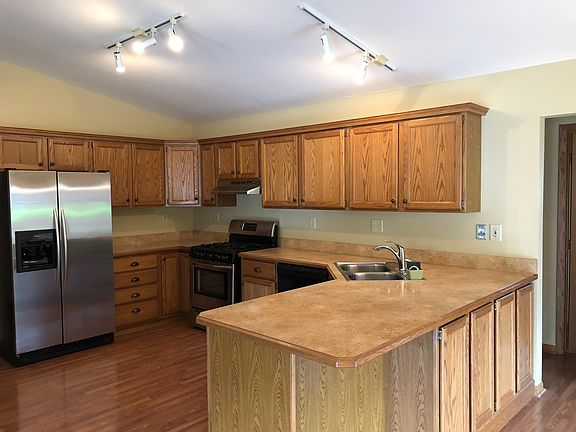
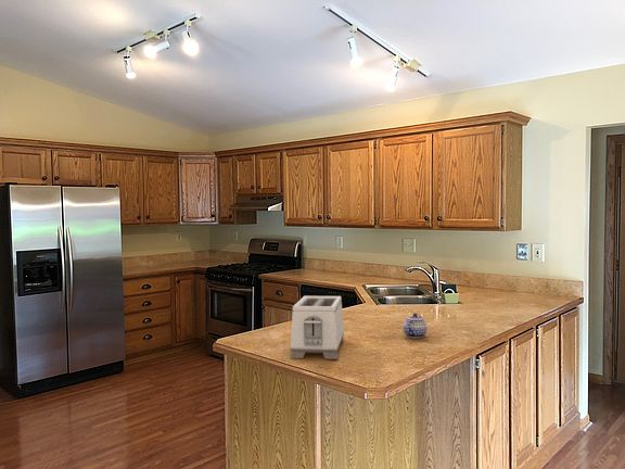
+ teapot [403,313,428,340]
+ toaster [290,295,345,360]
